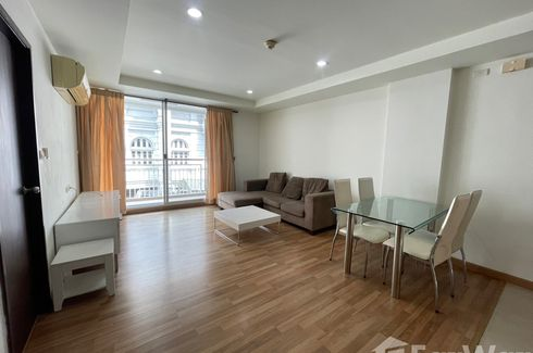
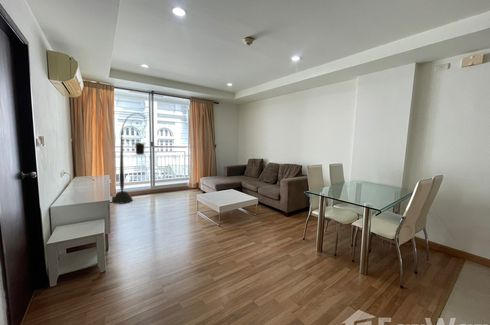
+ floor lamp [111,112,148,205]
